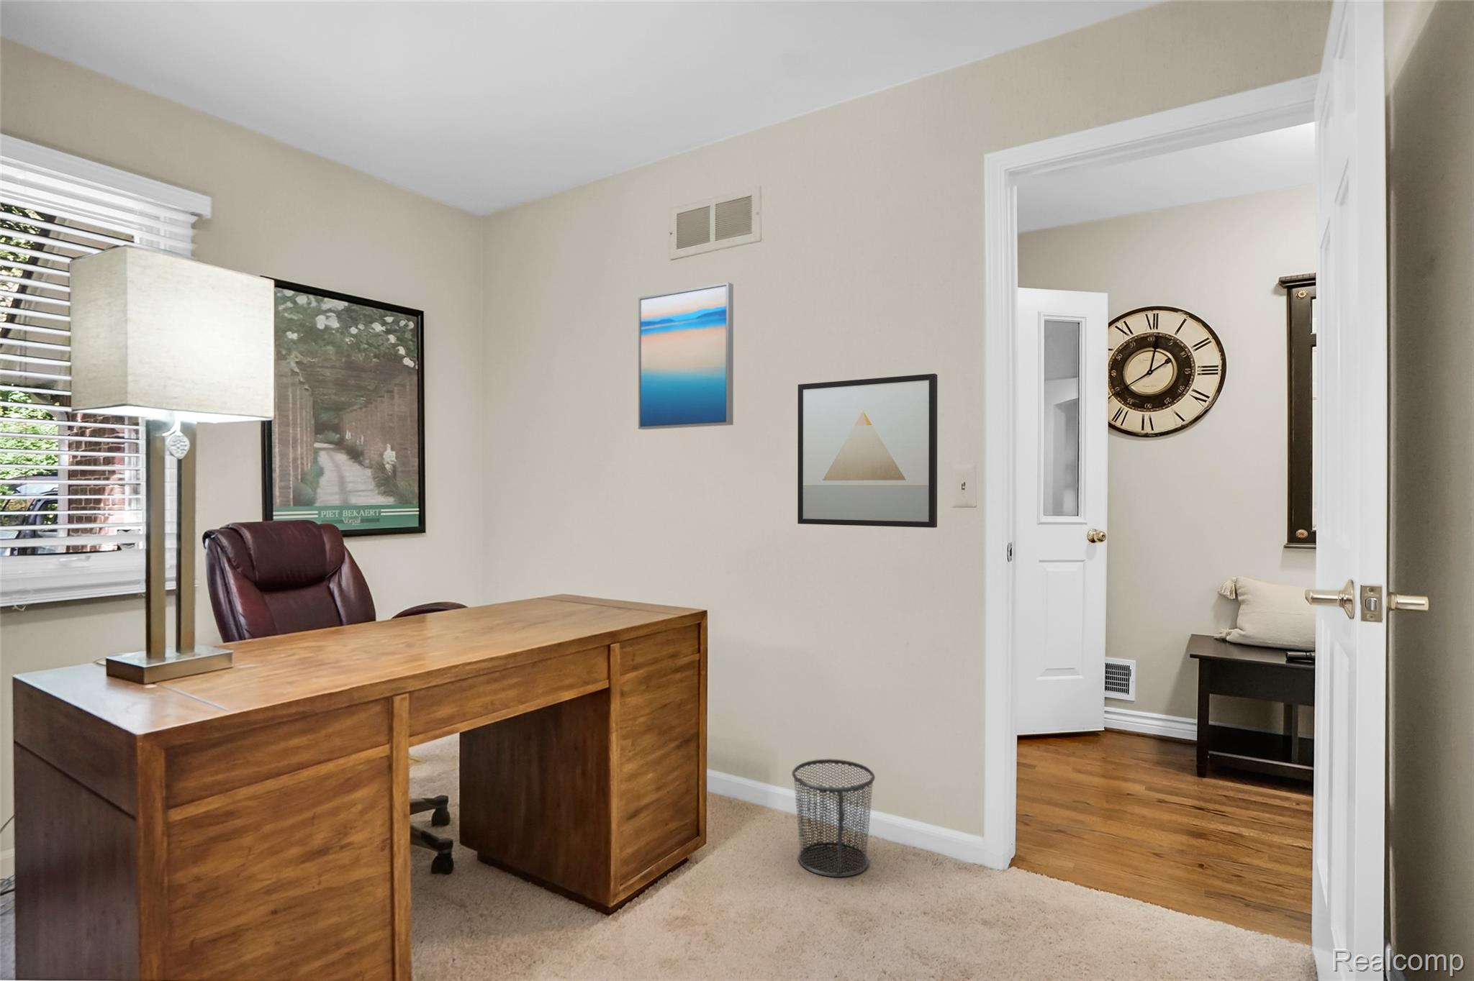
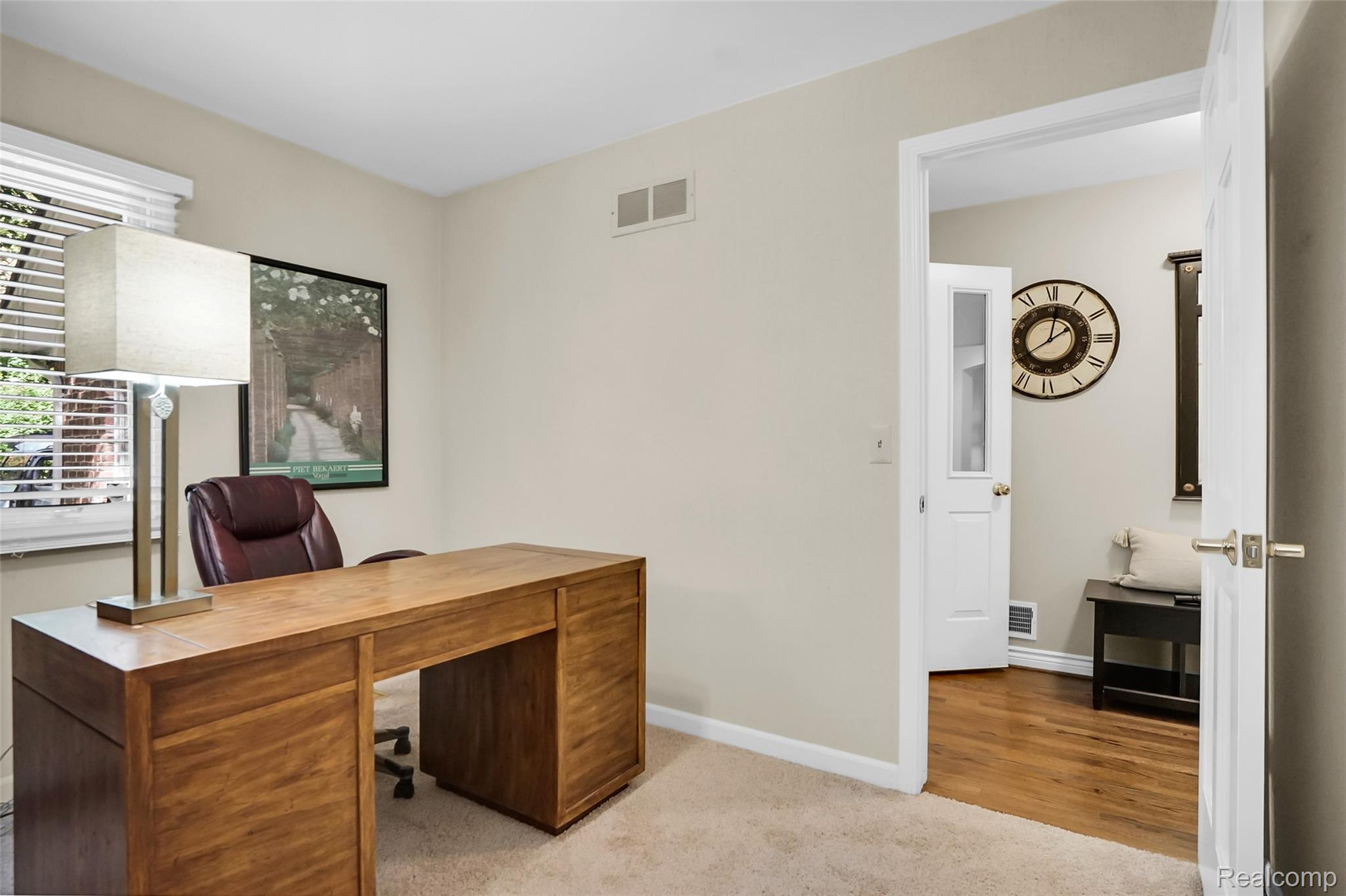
- wall art [797,372,937,529]
- wall art [637,281,734,430]
- waste bin [791,758,876,878]
